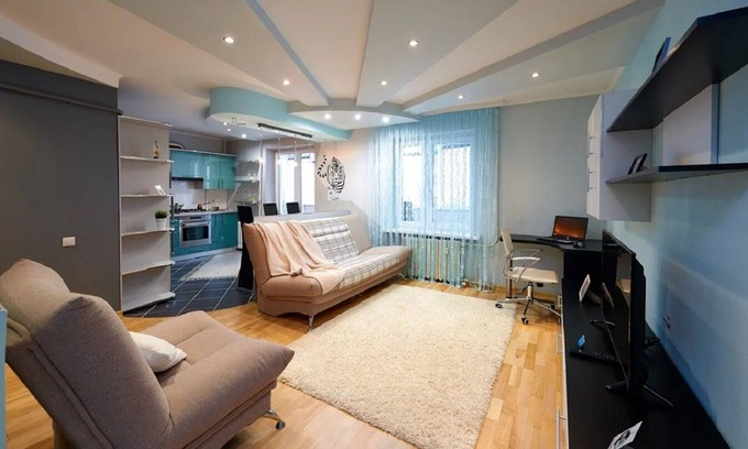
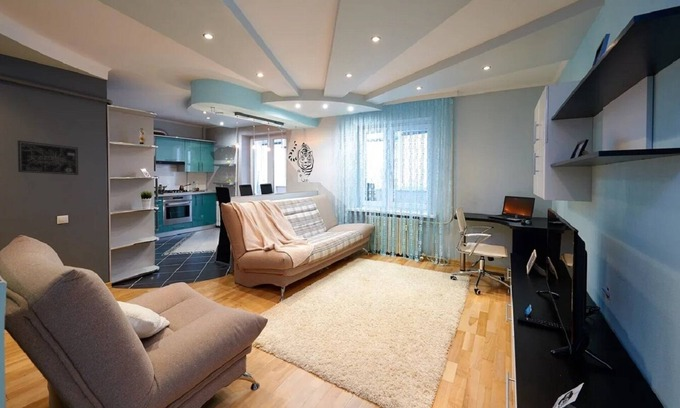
+ wall art [17,139,79,176]
